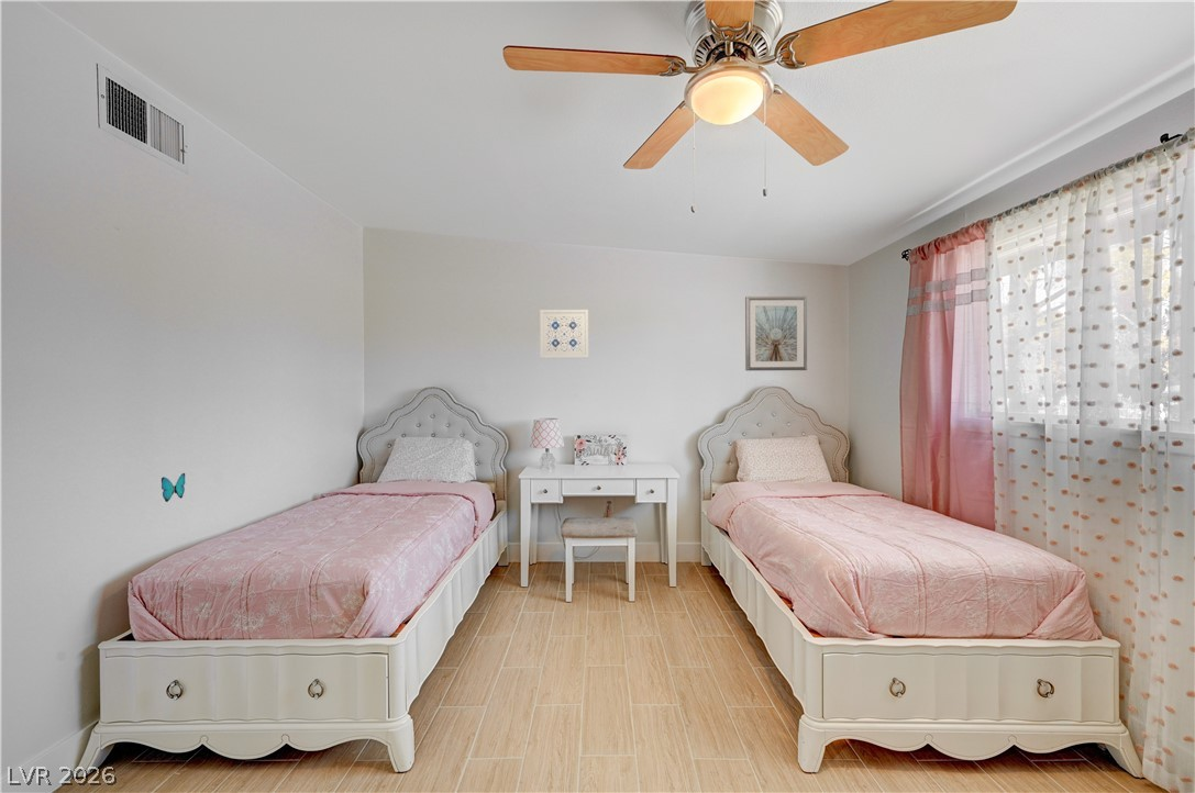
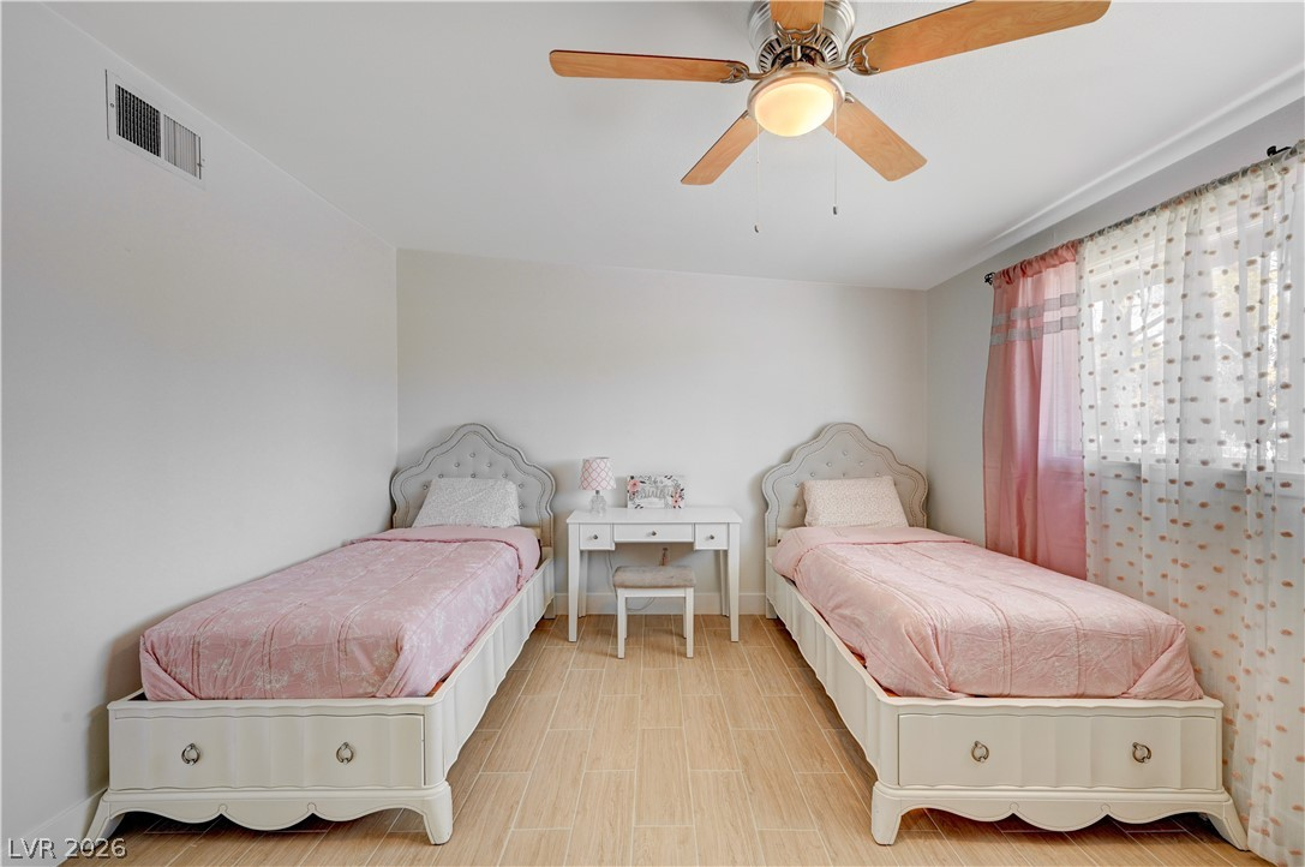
- wall art [539,309,589,359]
- picture frame [744,295,808,371]
- decorative butterfly [161,472,186,503]
